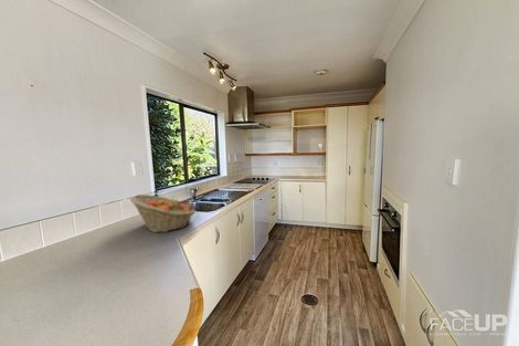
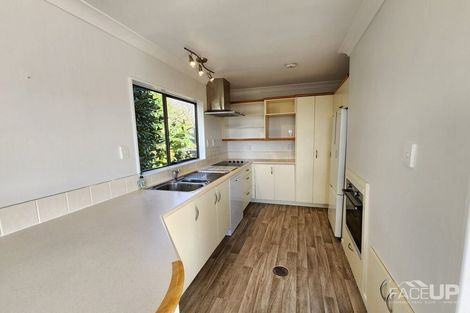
- fruit basket [129,193,197,233]
